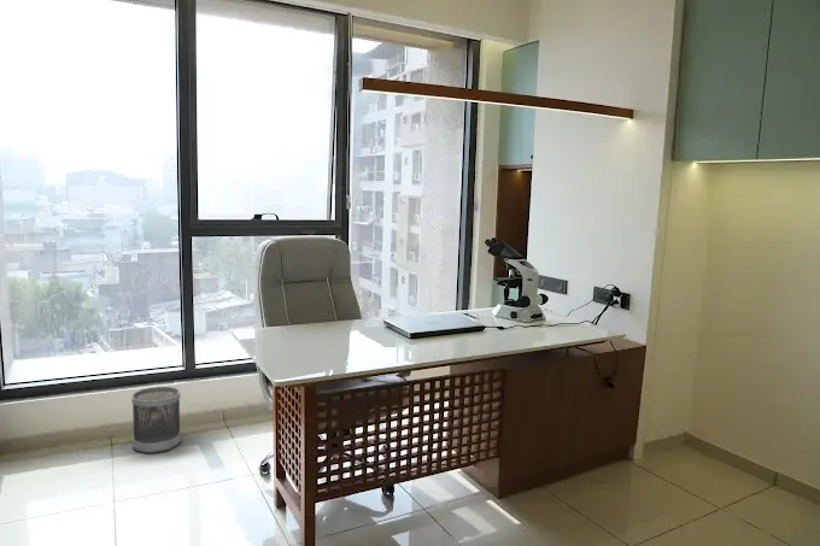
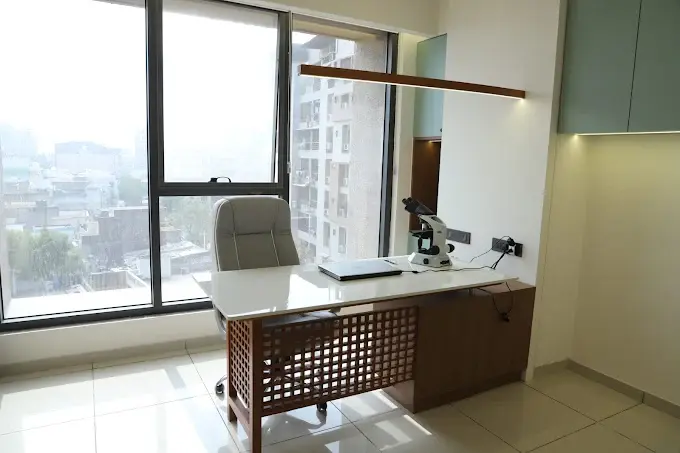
- wastebasket [130,386,182,454]
